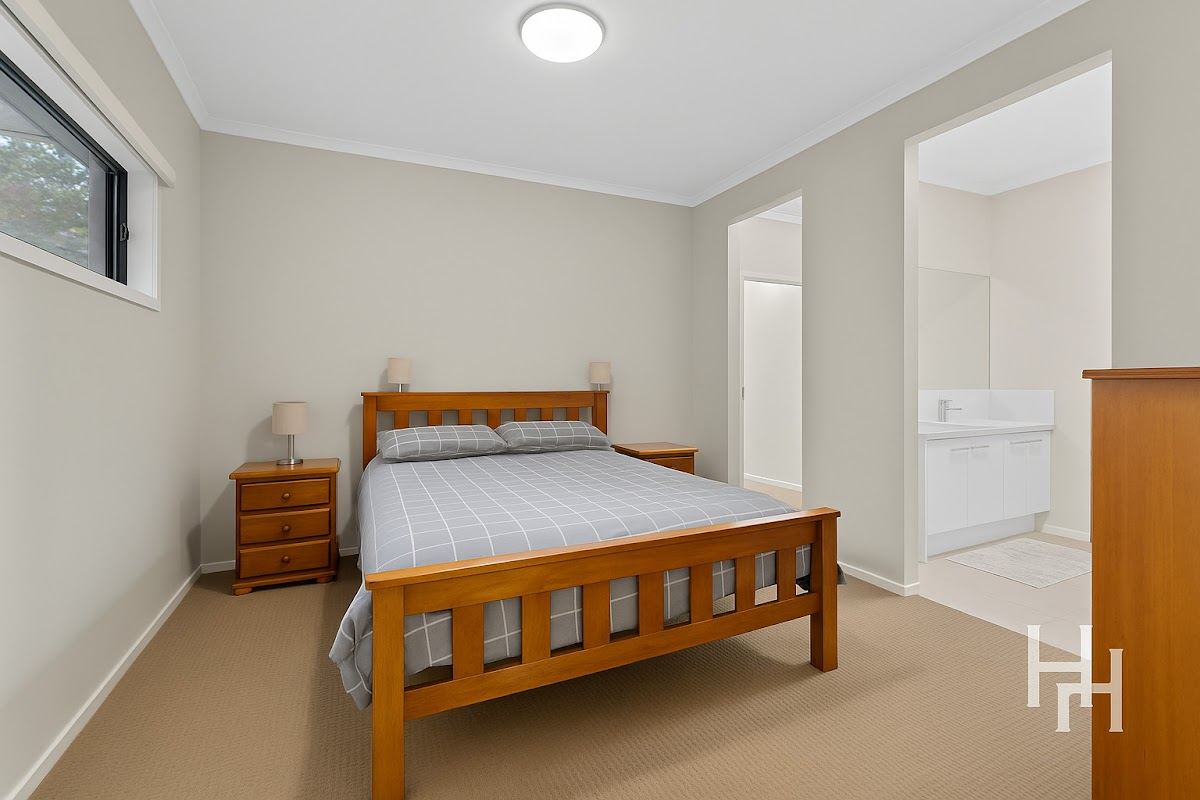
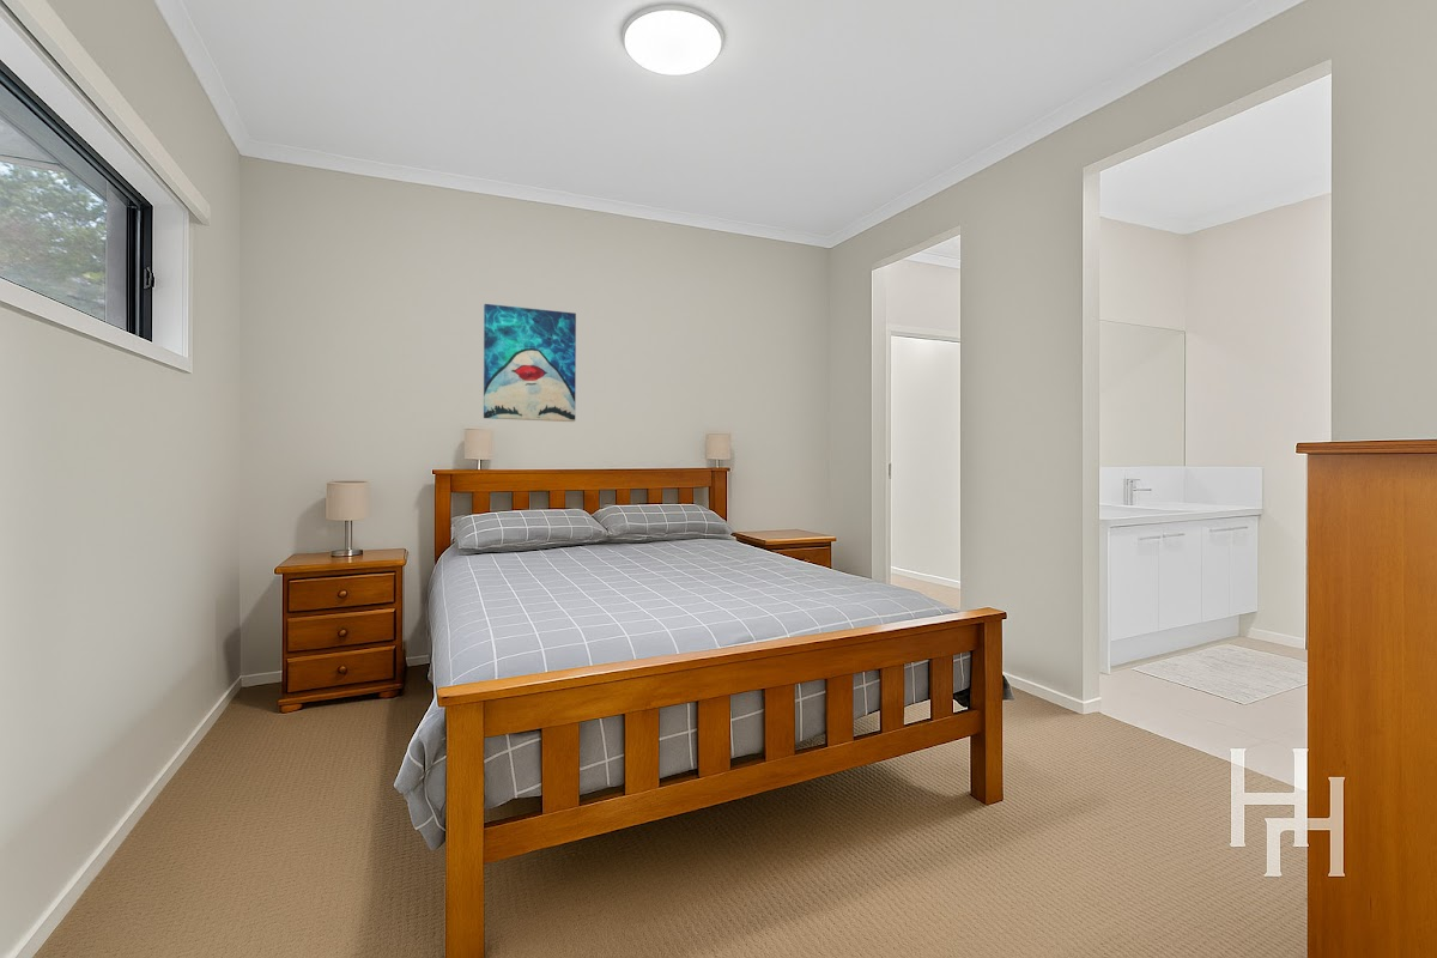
+ wall art [483,303,577,423]
